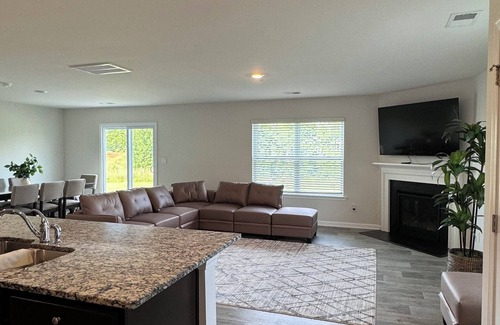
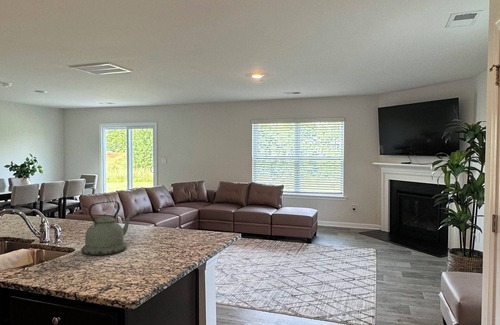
+ kettle [80,200,134,256]
